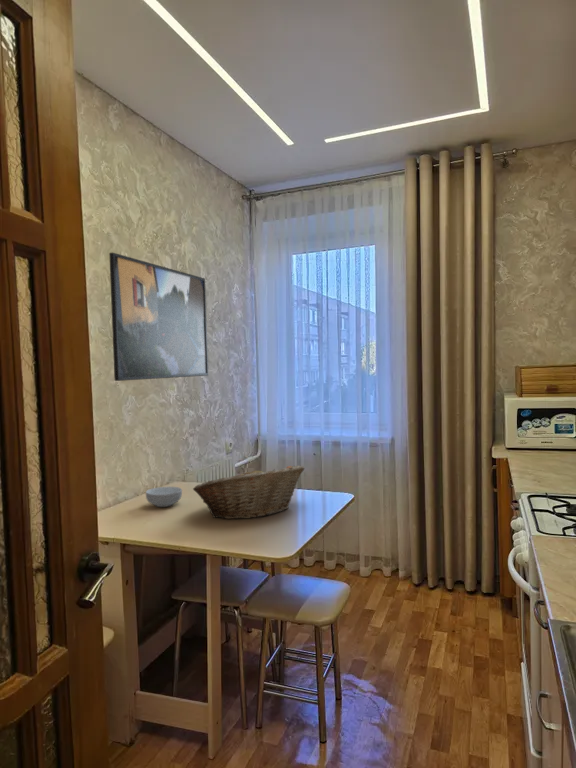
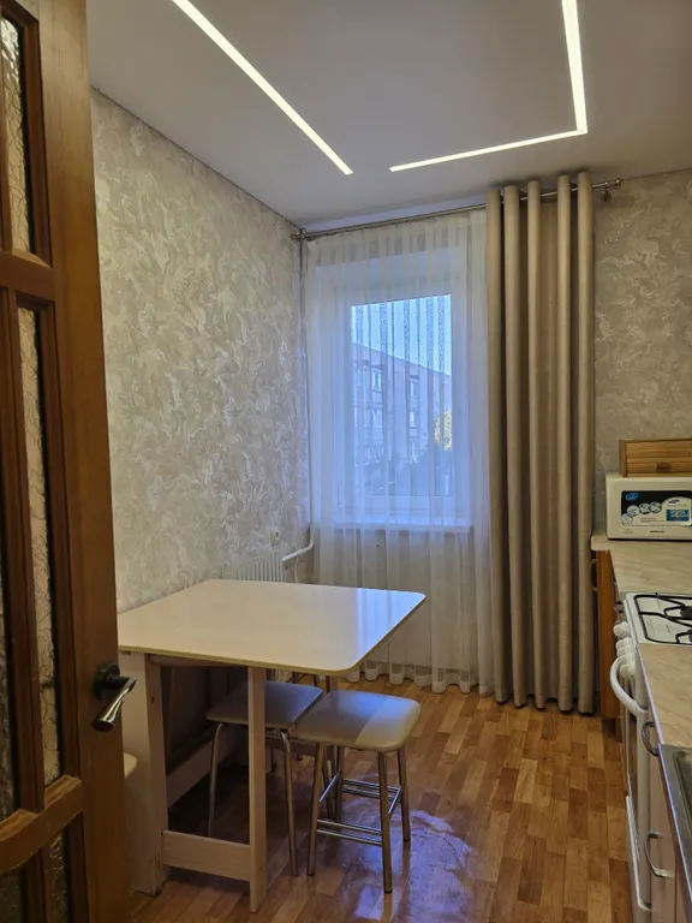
- cereal bowl [145,486,183,508]
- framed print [108,252,209,382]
- fruit basket [192,464,305,520]
